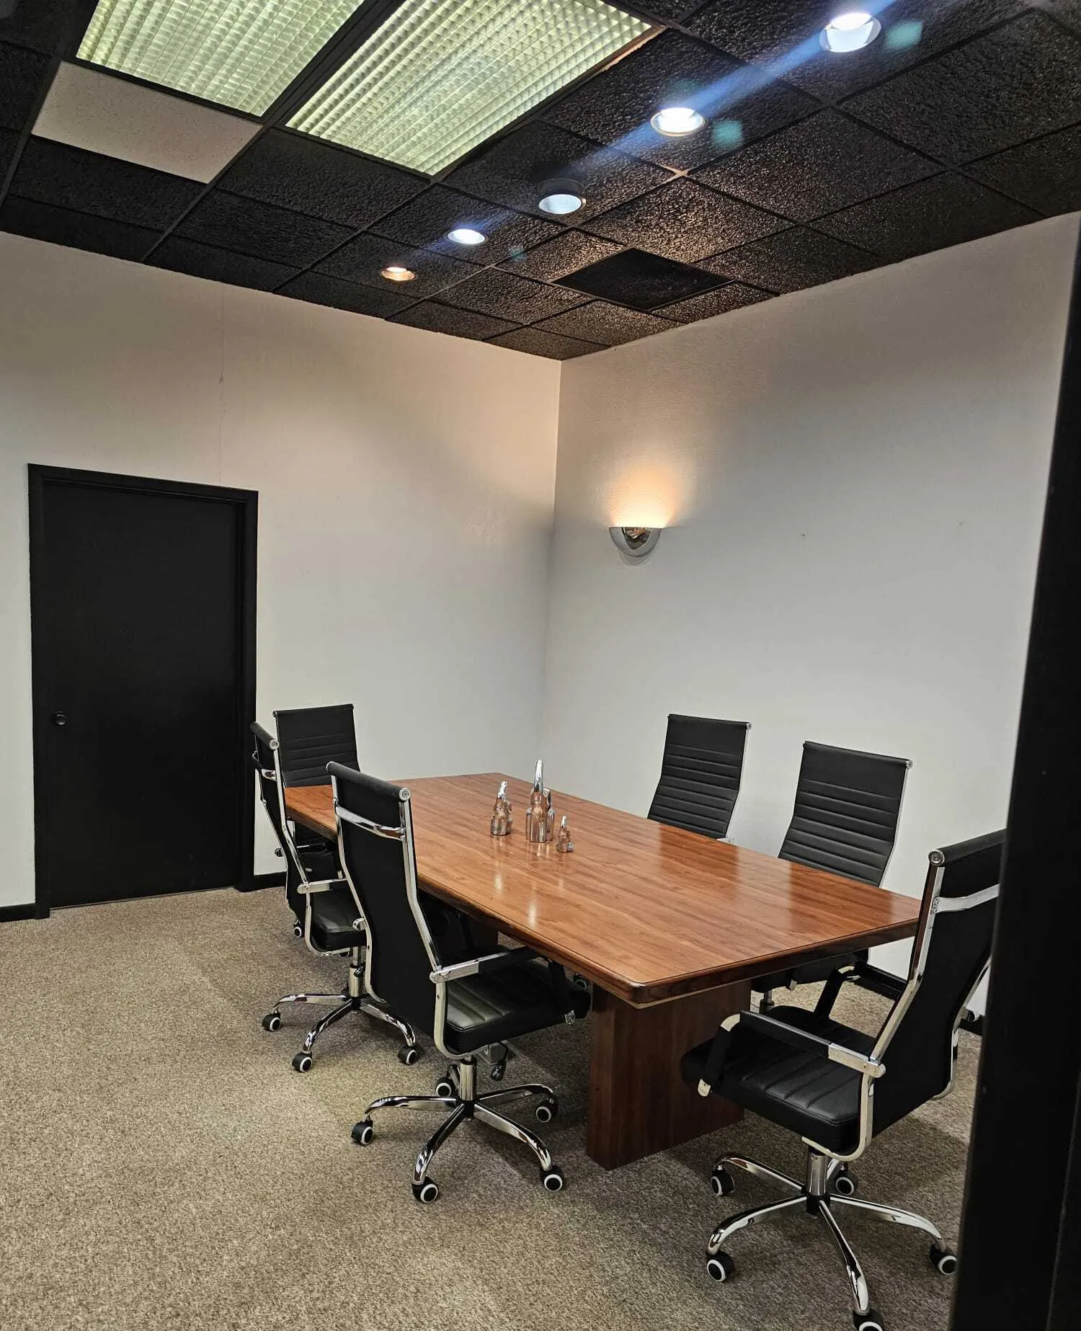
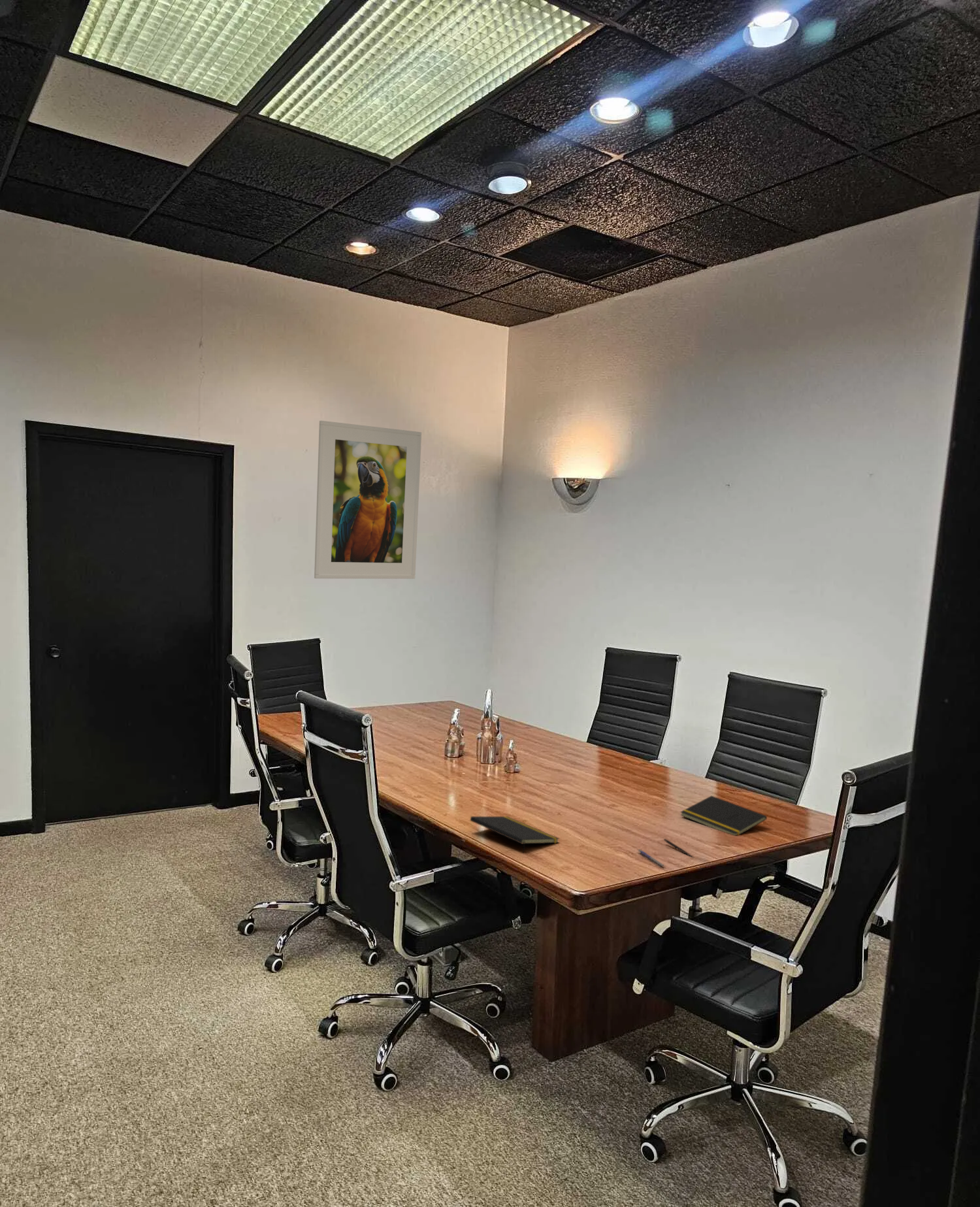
+ notepad [679,795,768,836]
+ pen [636,848,666,867]
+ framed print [314,420,422,580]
+ notepad [470,816,560,853]
+ pen [663,838,695,859]
